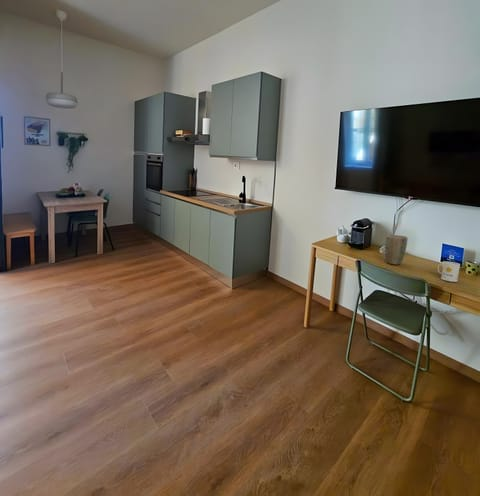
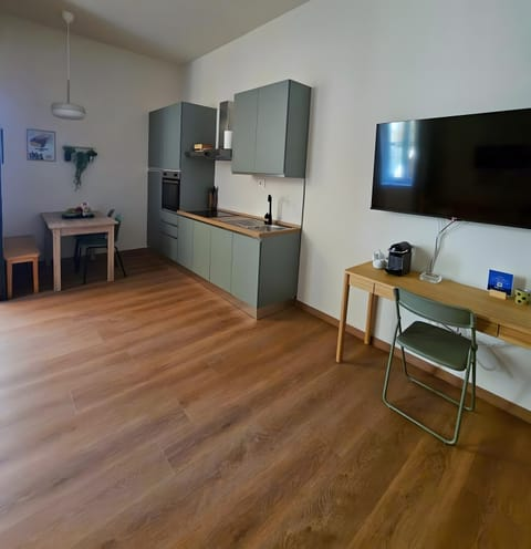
- mug [437,261,461,283]
- plant pot [384,234,409,266]
